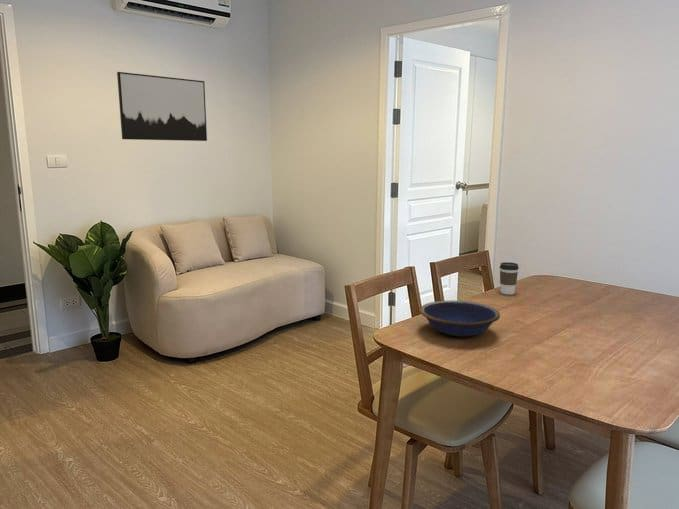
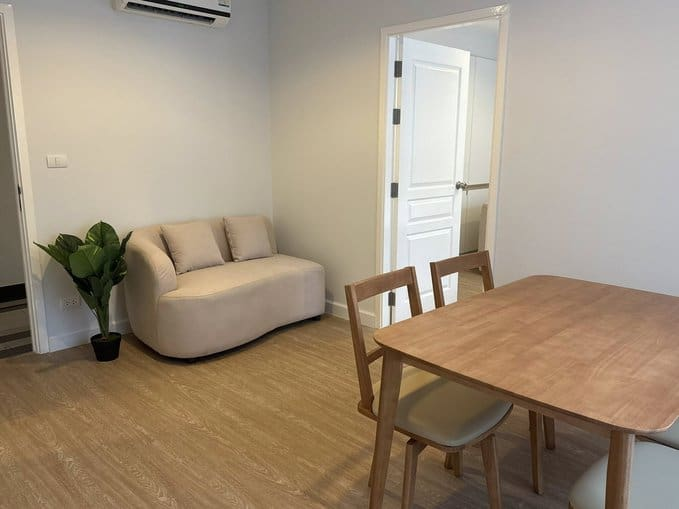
- bowl [419,300,501,337]
- coffee cup [499,261,520,295]
- wall art [116,71,208,142]
